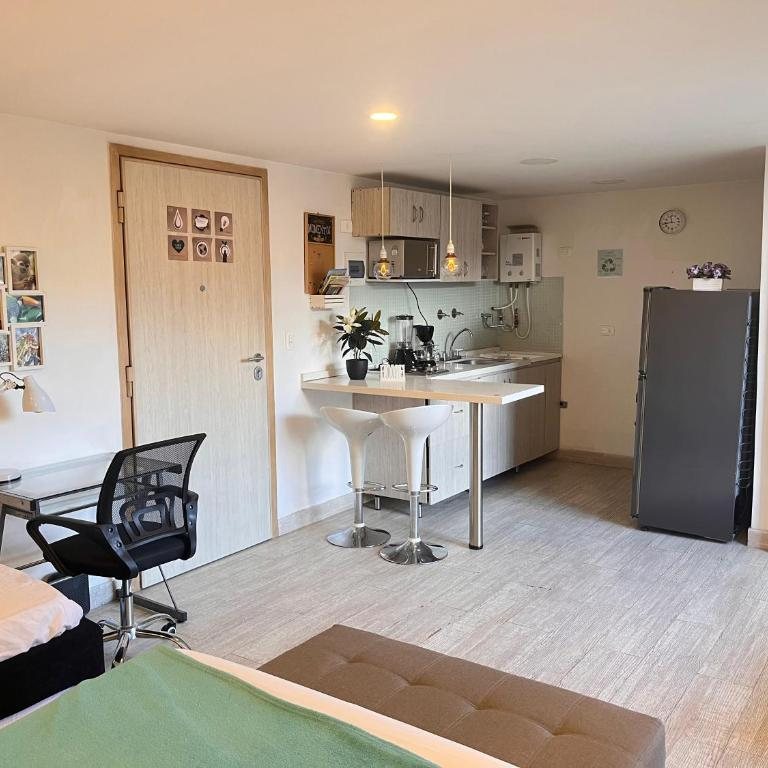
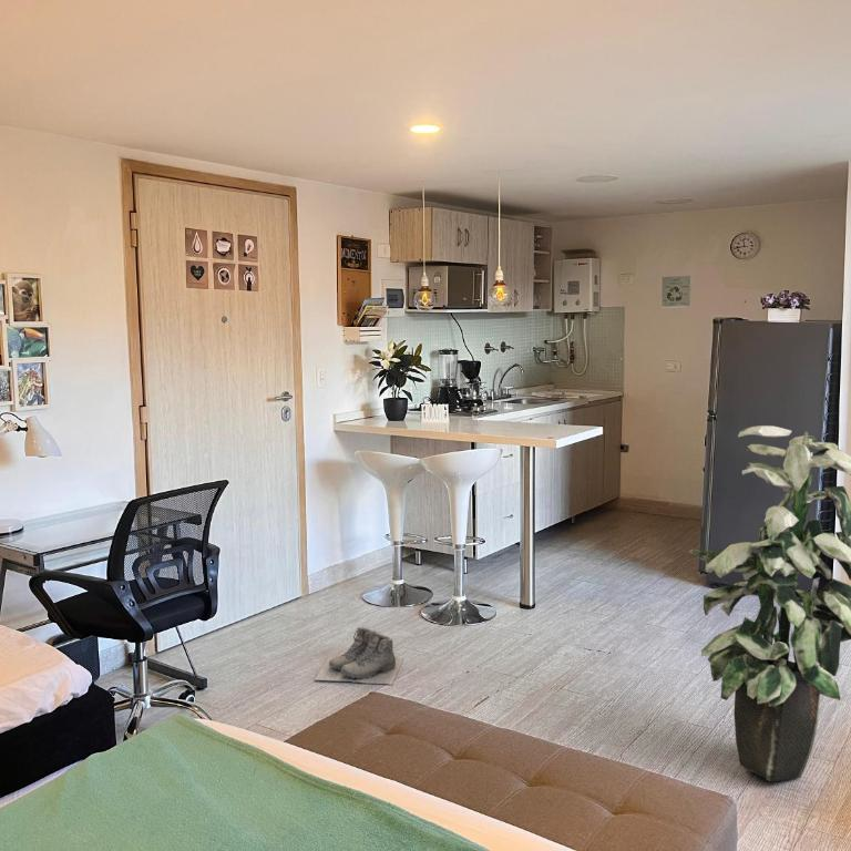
+ boots [315,626,404,686]
+ indoor plant [687,424,851,782]
